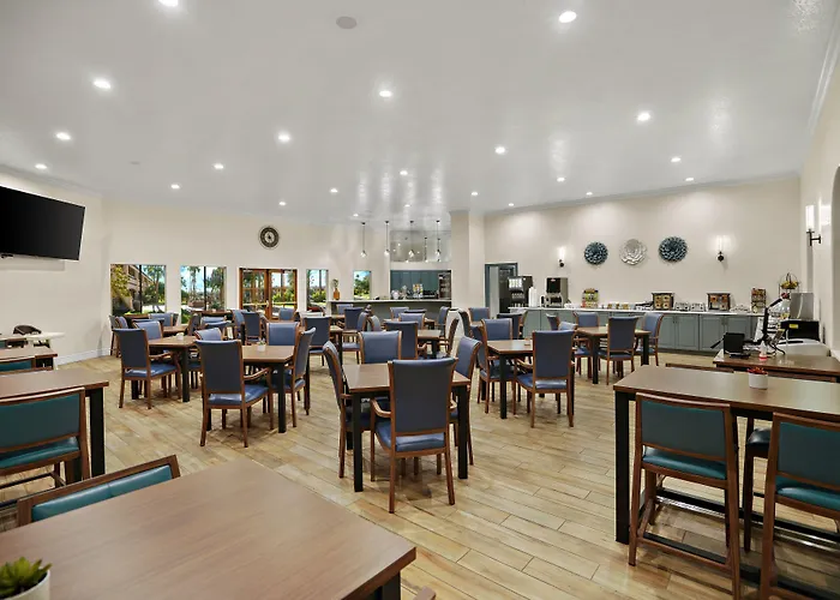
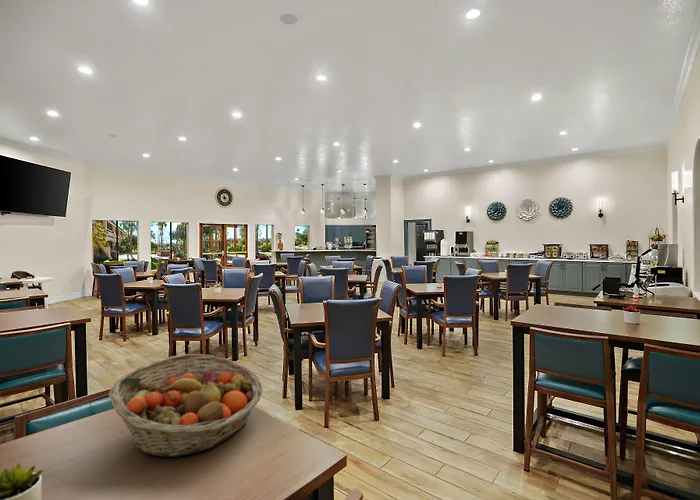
+ fruit basket [108,353,263,458]
